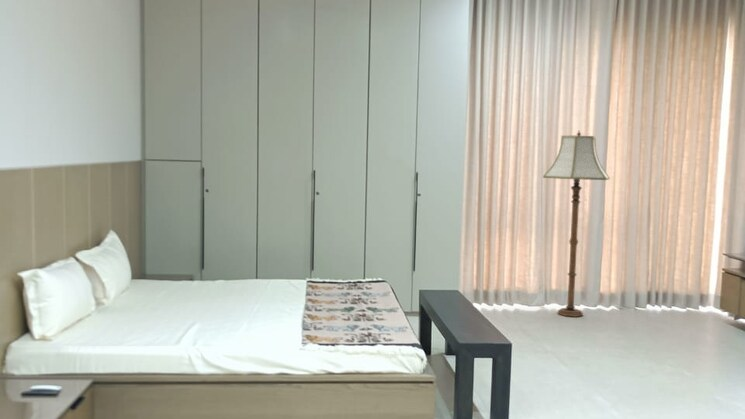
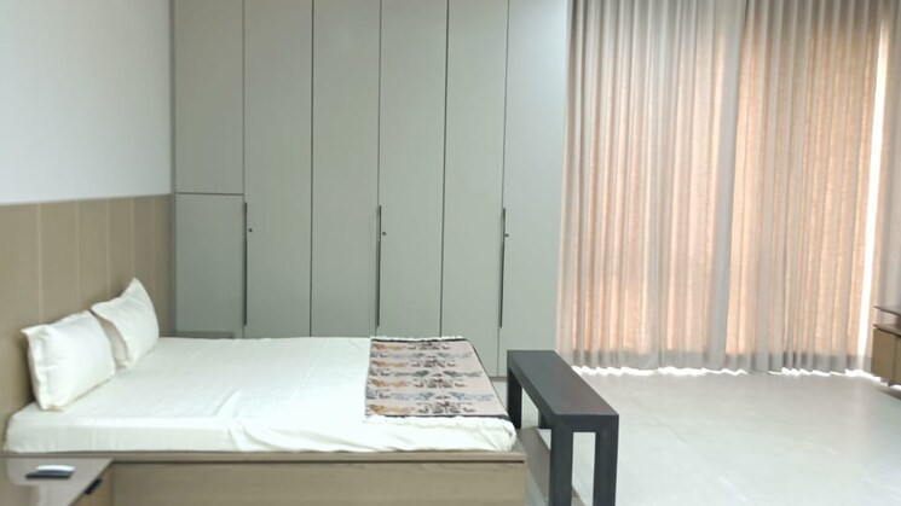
- floor lamp [542,130,611,318]
